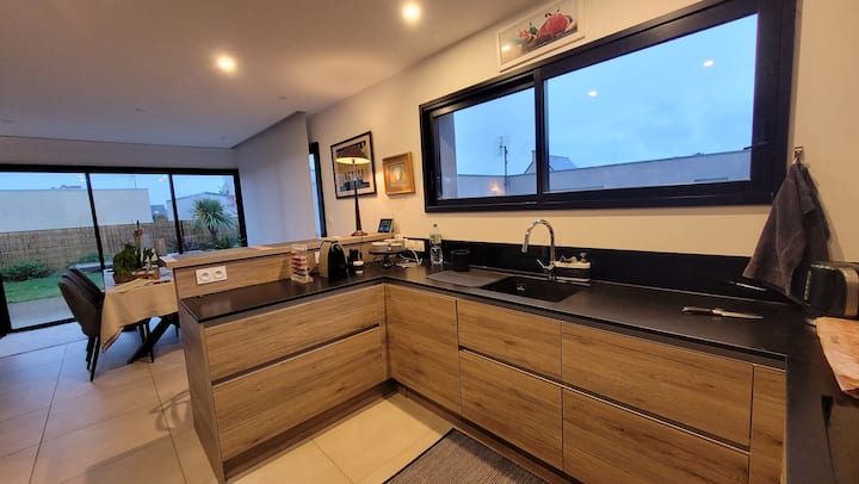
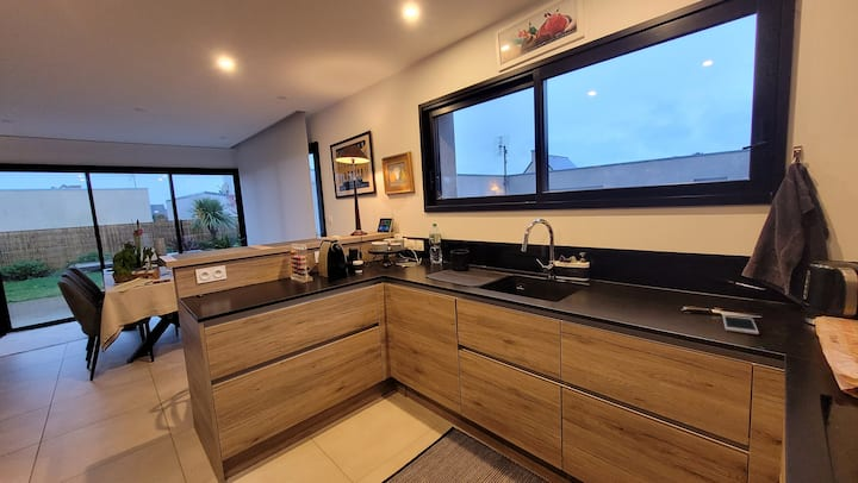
+ cell phone [721,314,760,335]
